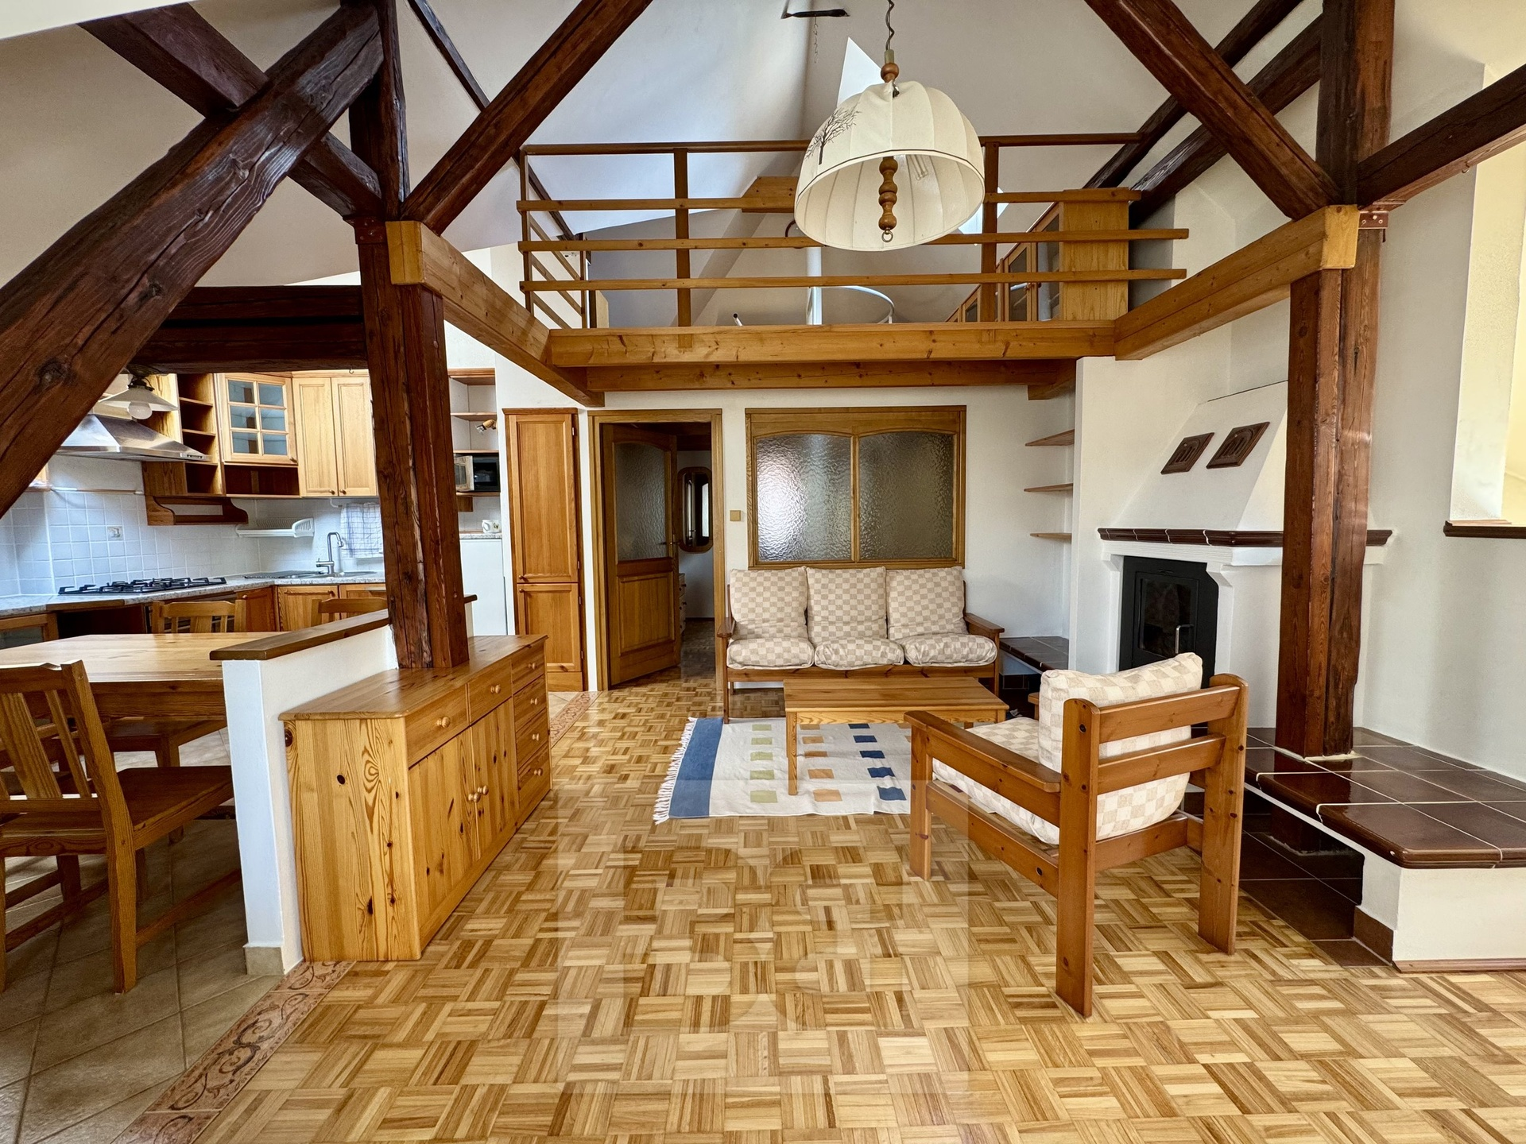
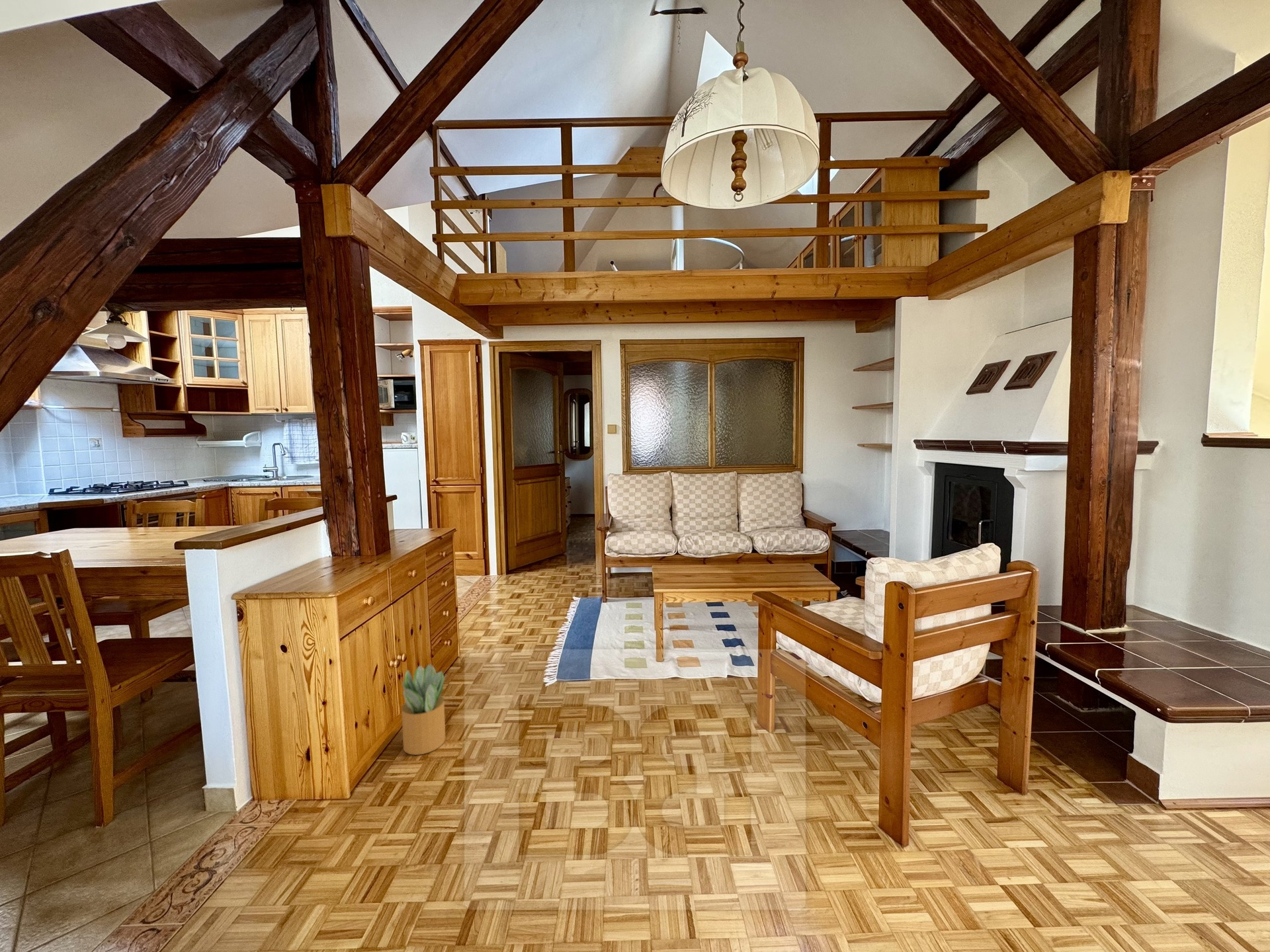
+ potted plant [401,663,447,756]
